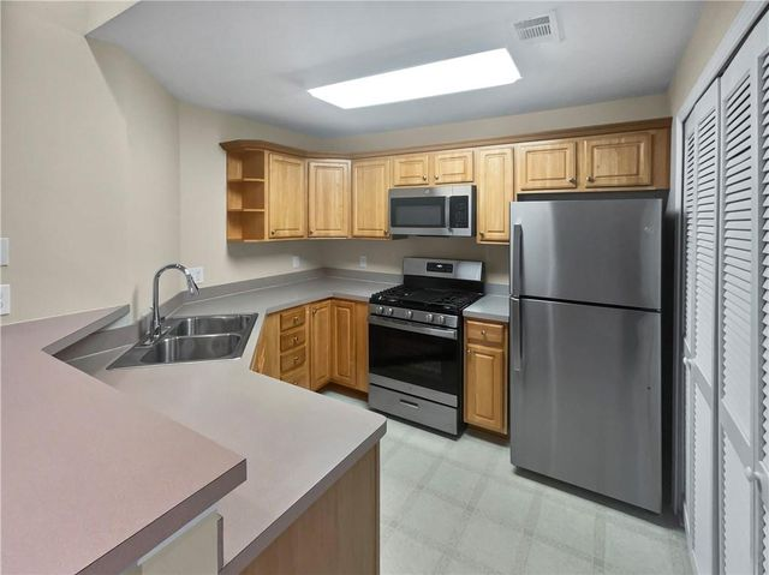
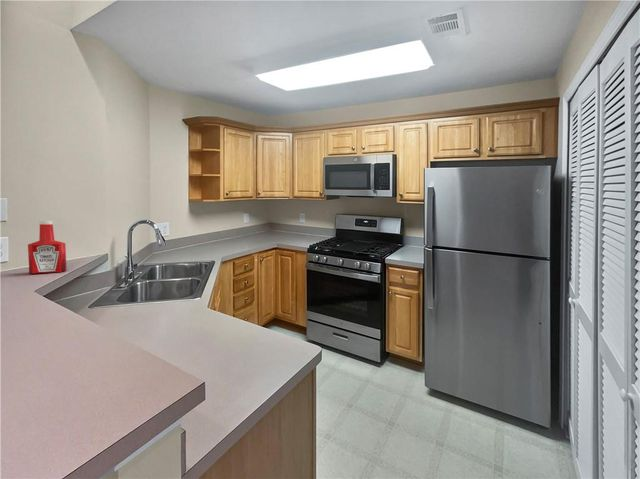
+ soap bottle [27,220,68,275]
